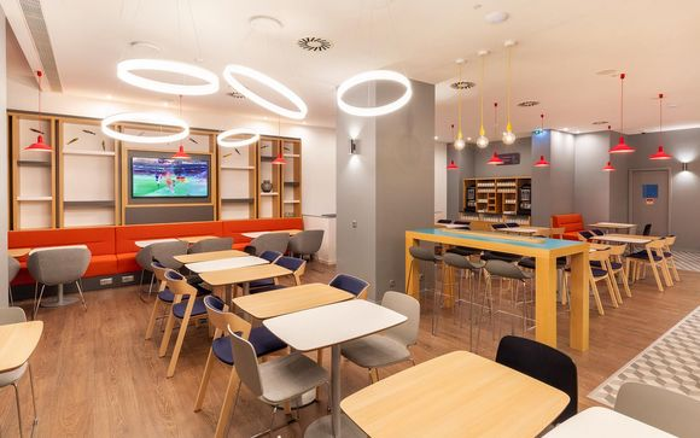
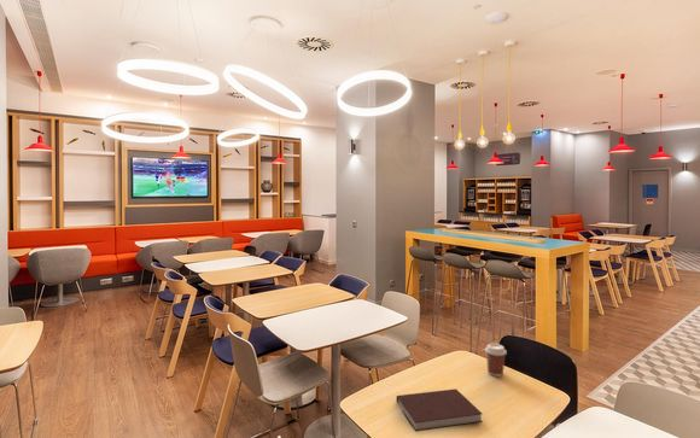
+ coffee cup [484,343,508,378]
+ notebook [396,387,484,433]
